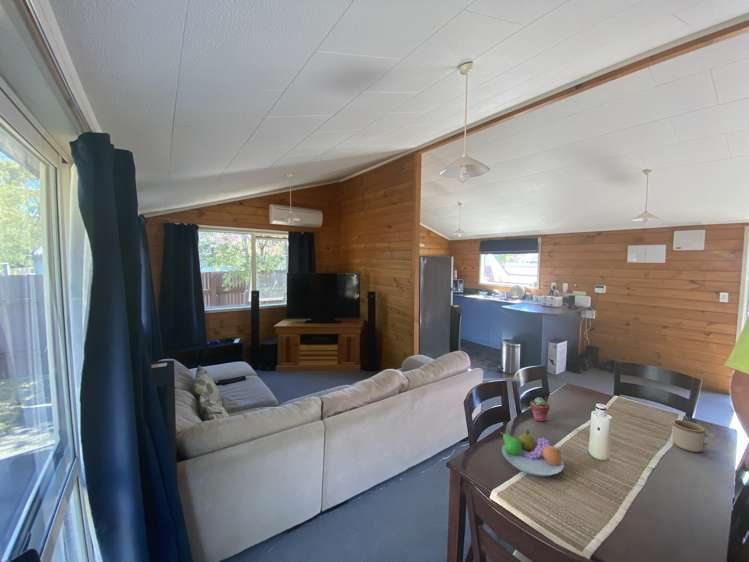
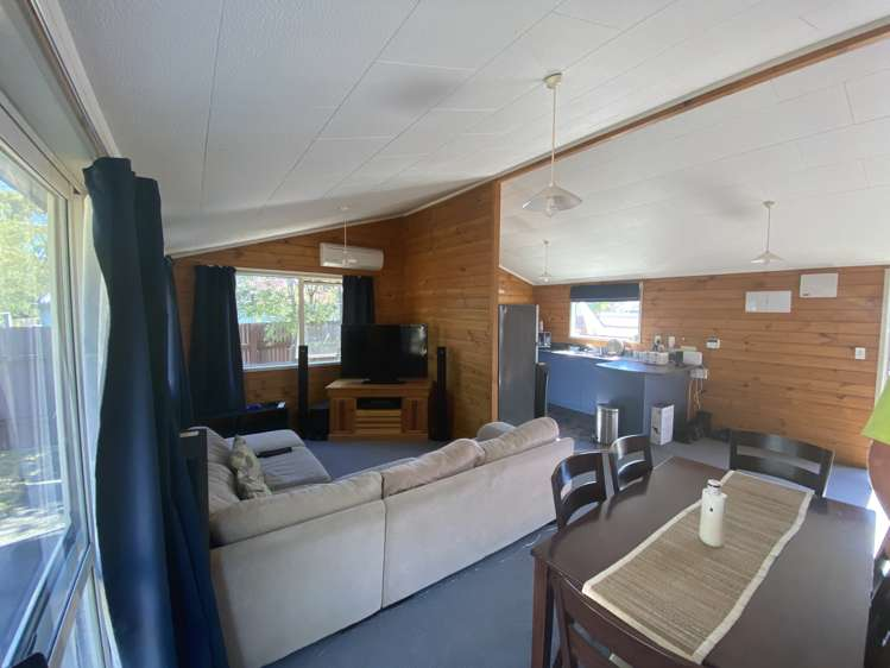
- fruit bowl [499,429,565,477]
- mug [671,419,717,453]
- potted succulent [529,396,551,423]
